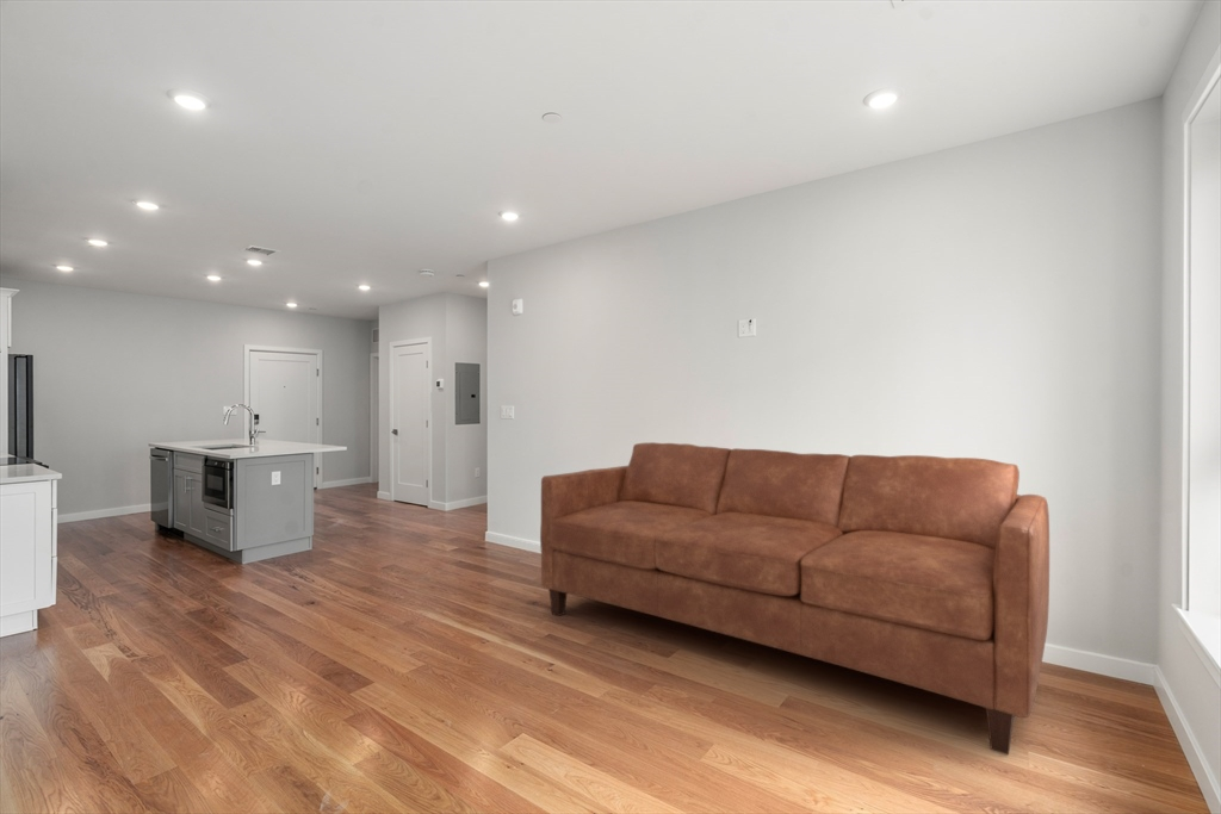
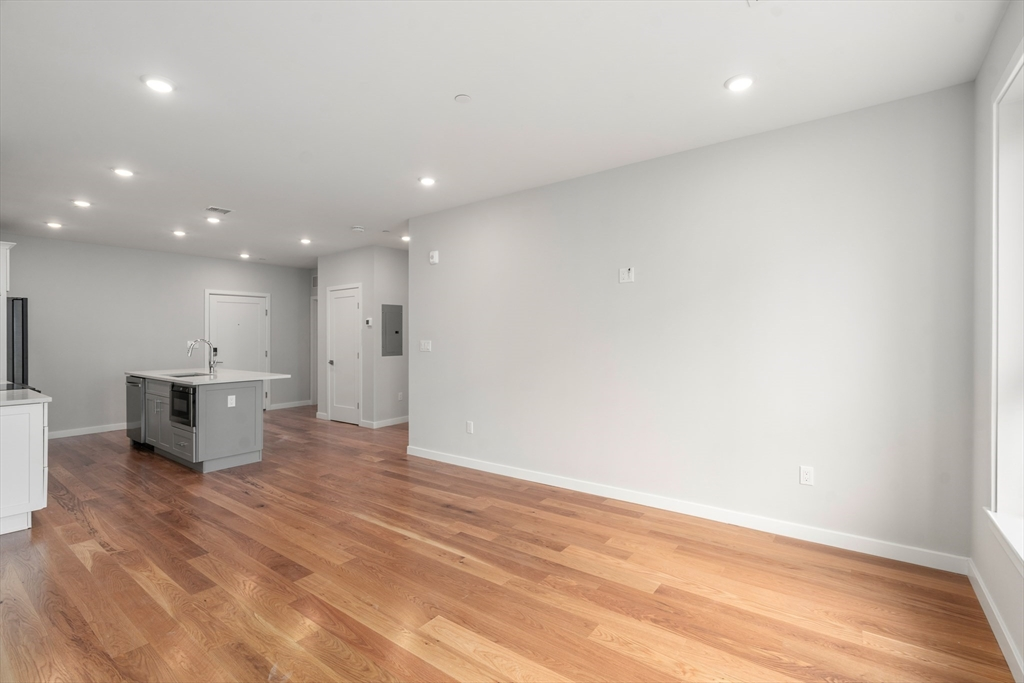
- sofa [539,441,1050,756]
